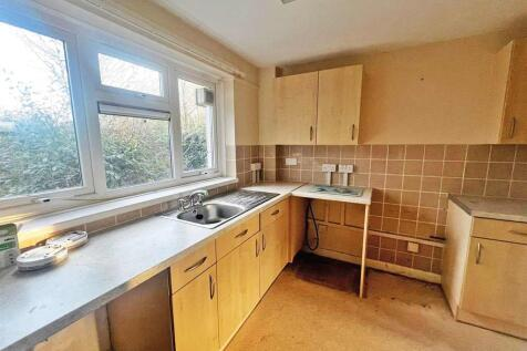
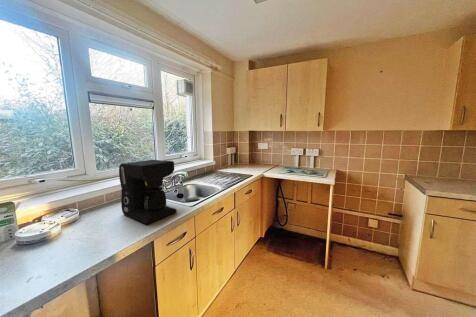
+ coffee maker [118,159,178,225]
